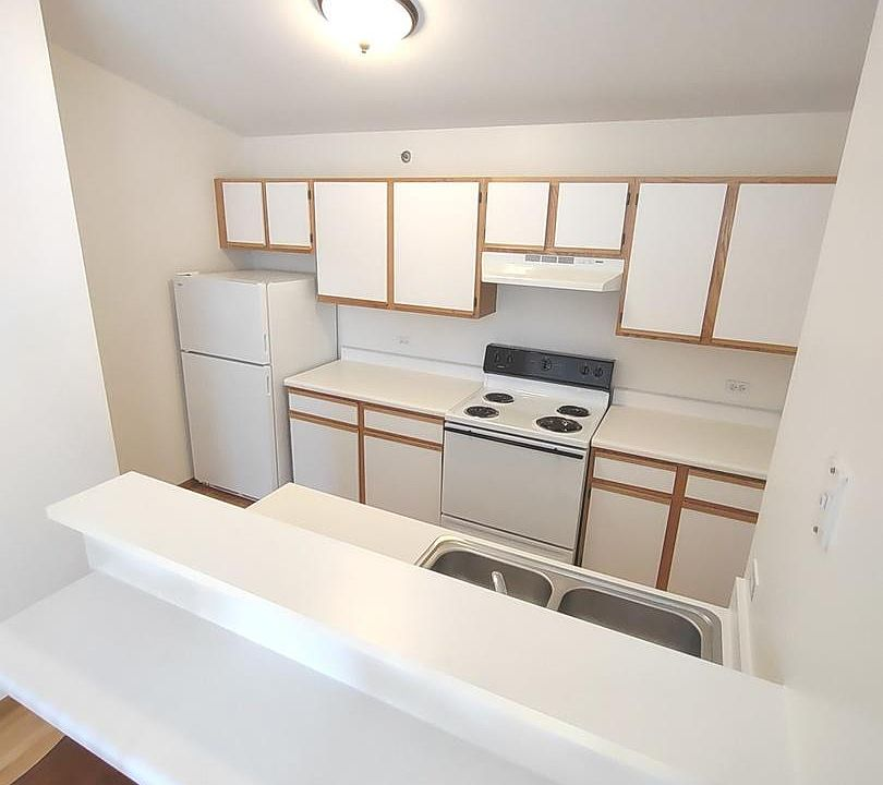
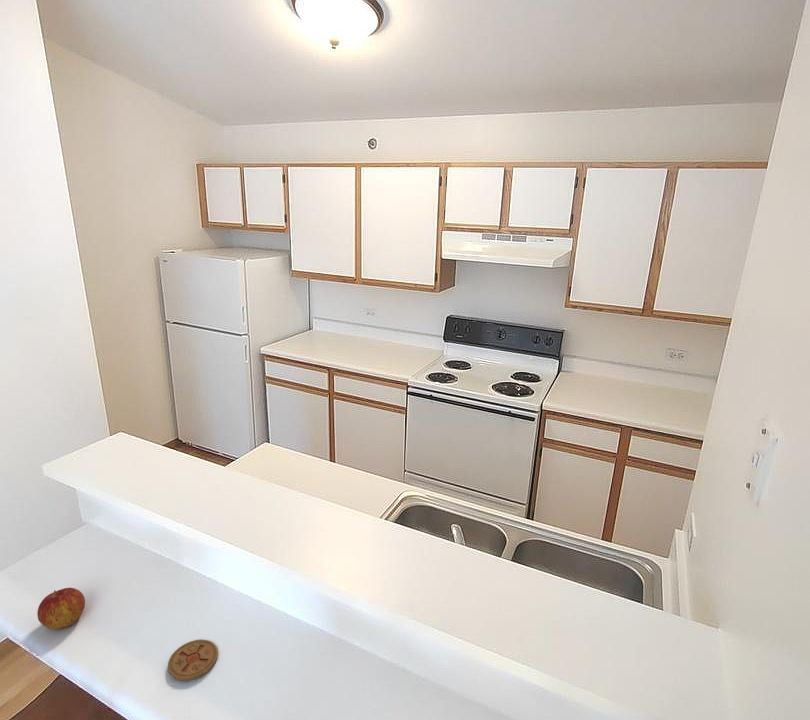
+ coaster [167,639,219,682]
+ apple [36,587,86,630]
